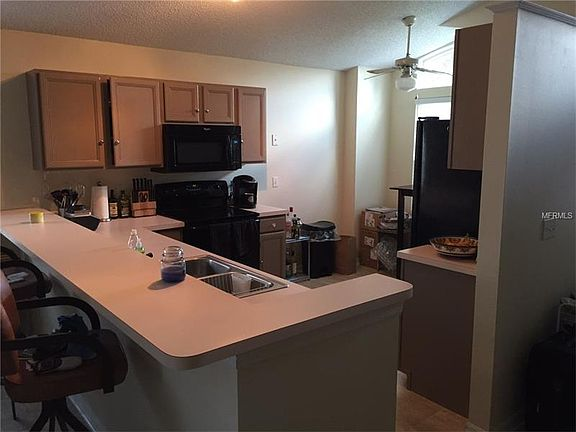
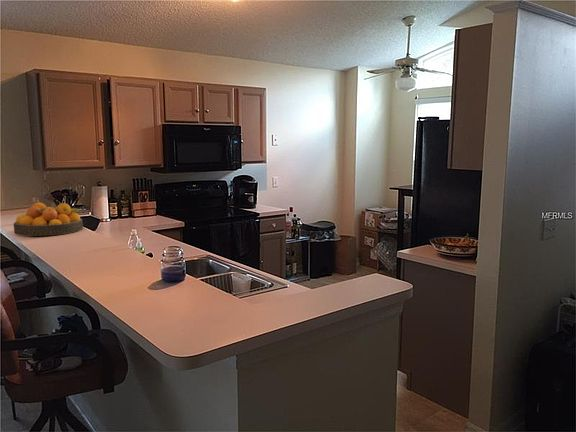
+ fruit bowl [13,202,84,237]
